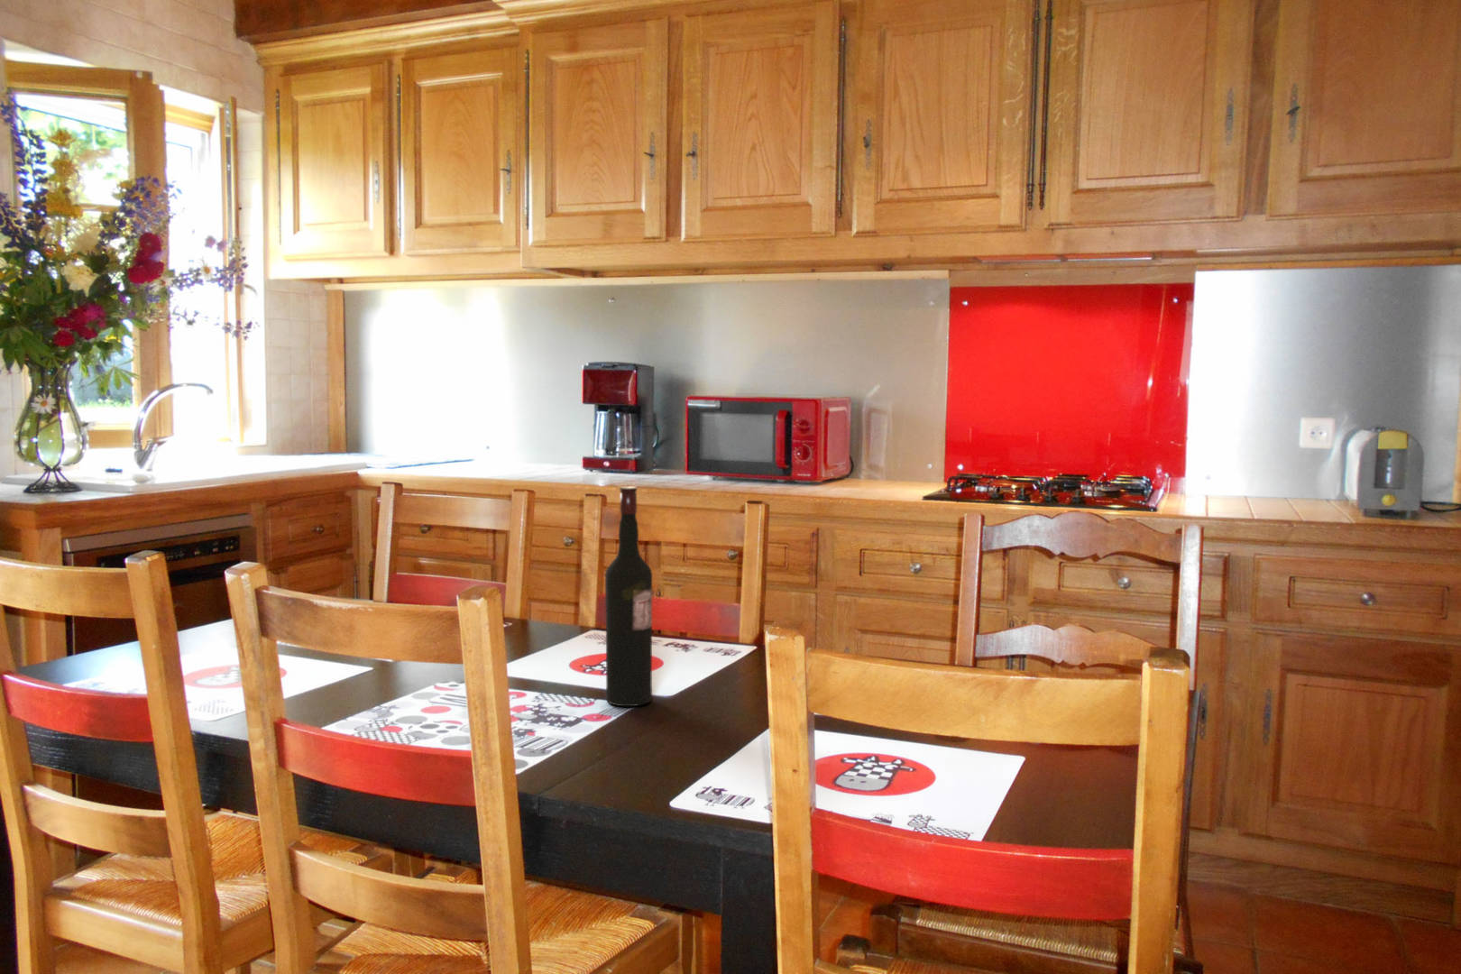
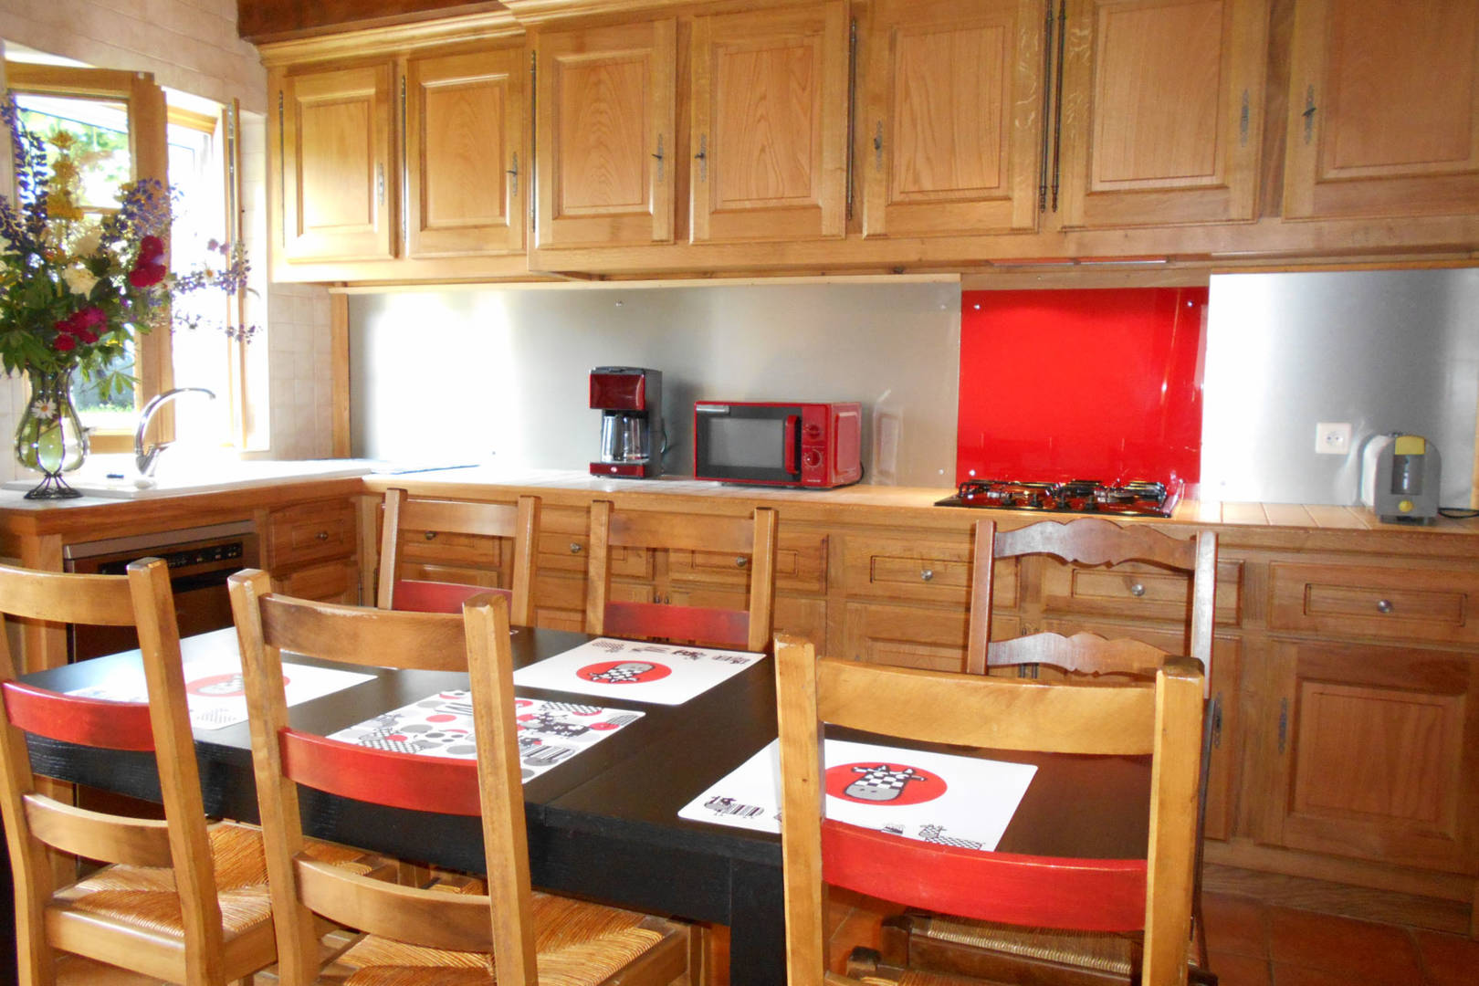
- wine bottle [604,485,653,707]
